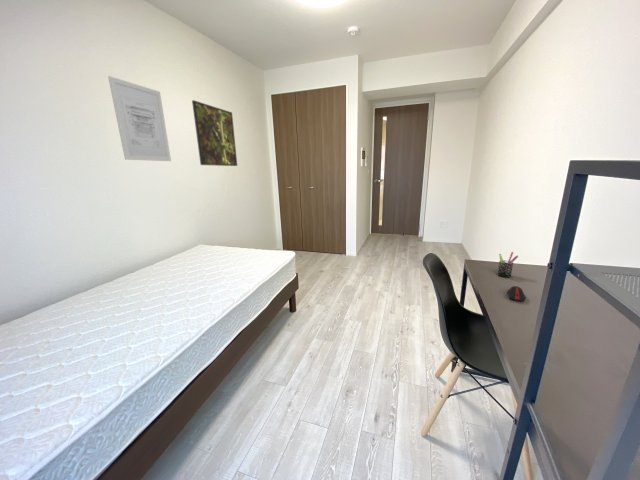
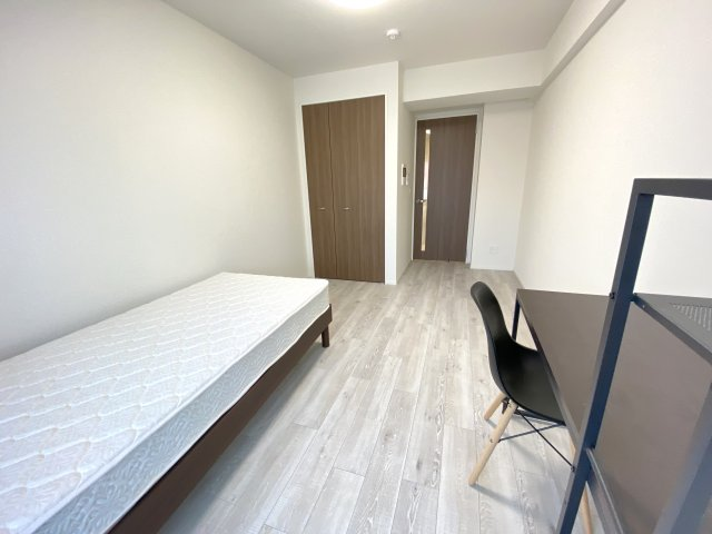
- pen holder [496,251,519,278]
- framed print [191,99,238,167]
- wall art [107,75,172,162]
- computer mouse [506,285,527,303]
